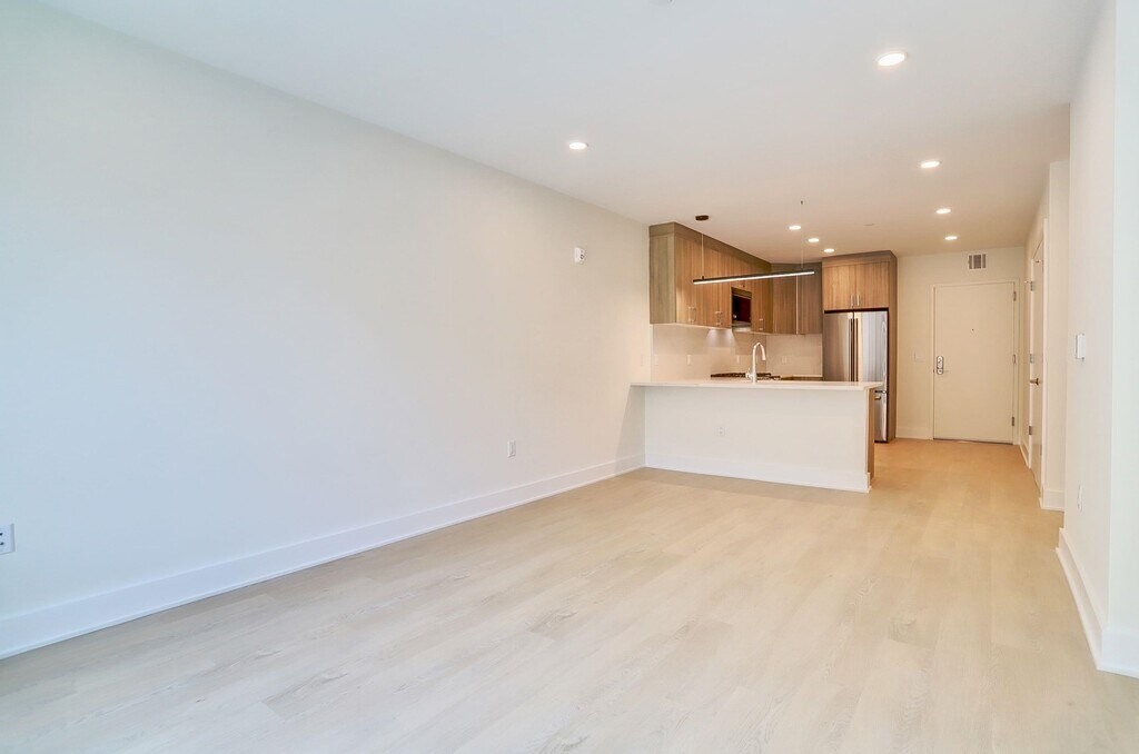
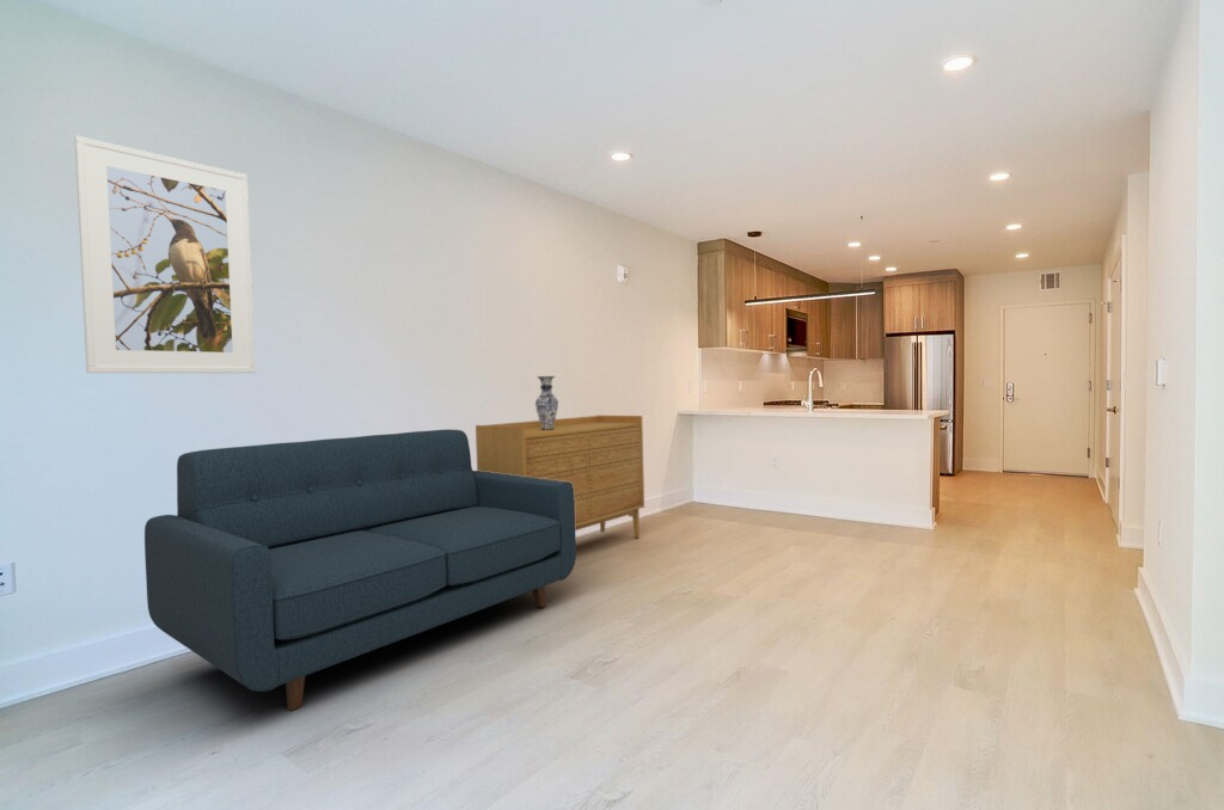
+ vase [534,375,559,430]
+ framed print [73,135,257,374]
+ sofa [143,428,577,712]
+ sideboard [475,415,645,539]
